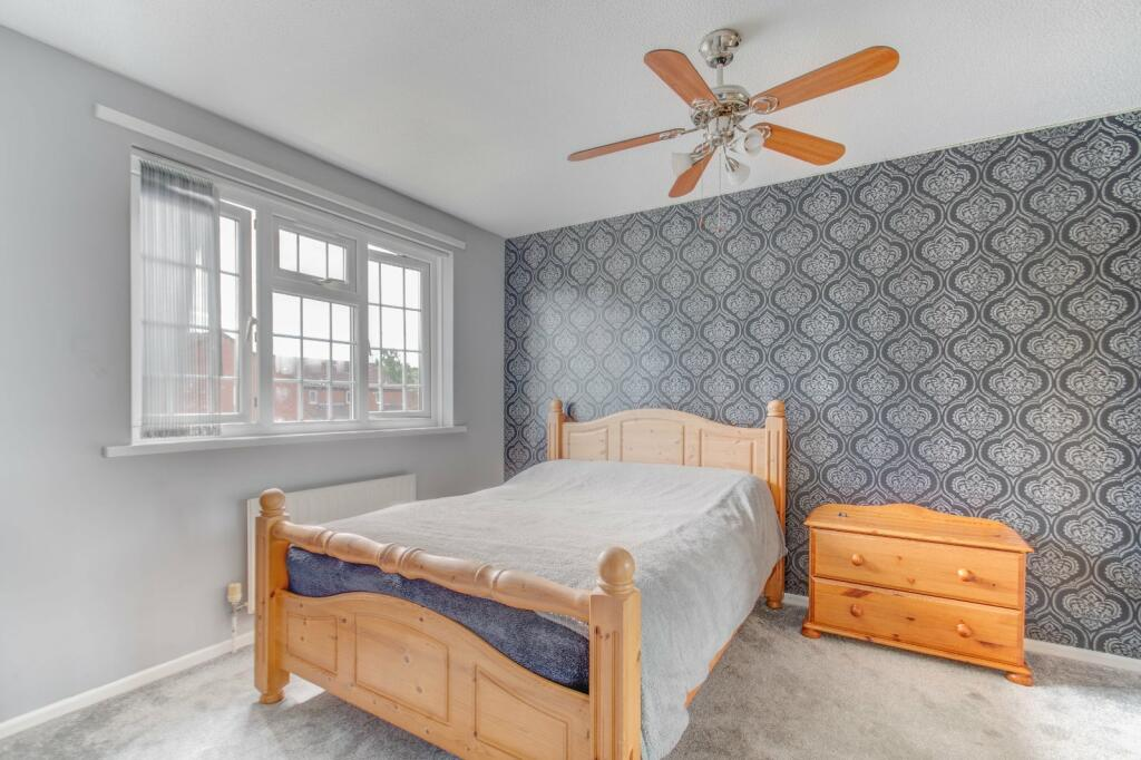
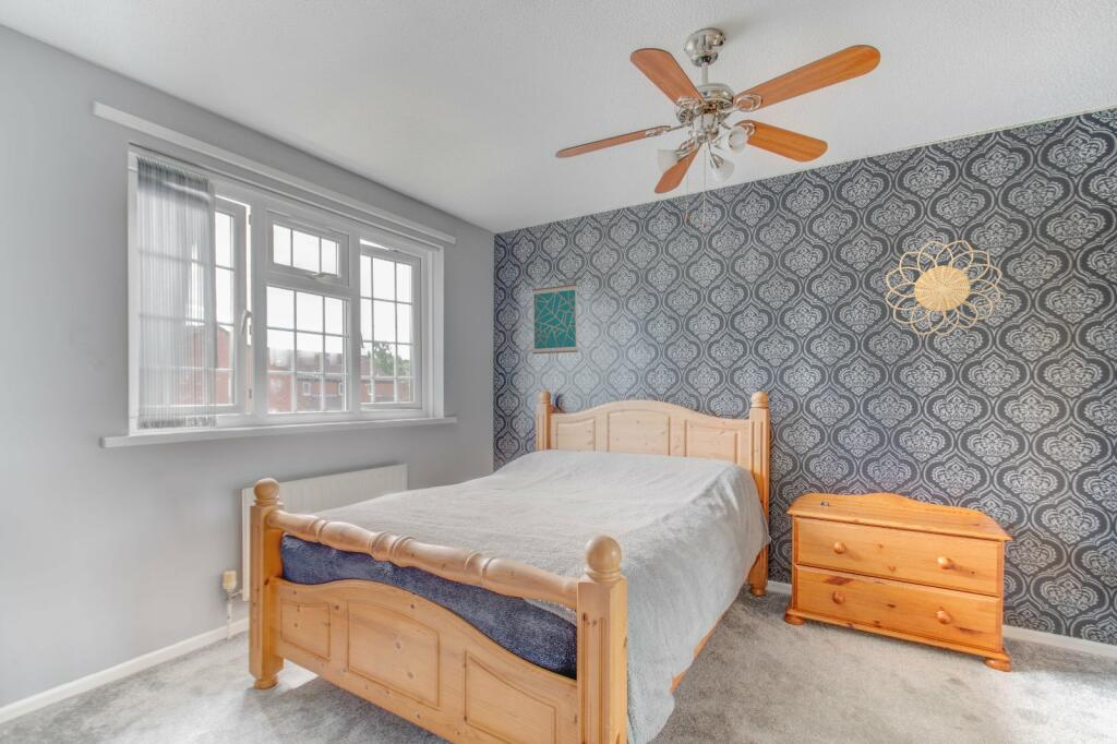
+ wall art [531,283,579,355]
+ decorative wall piece [885,240,1004,337]
